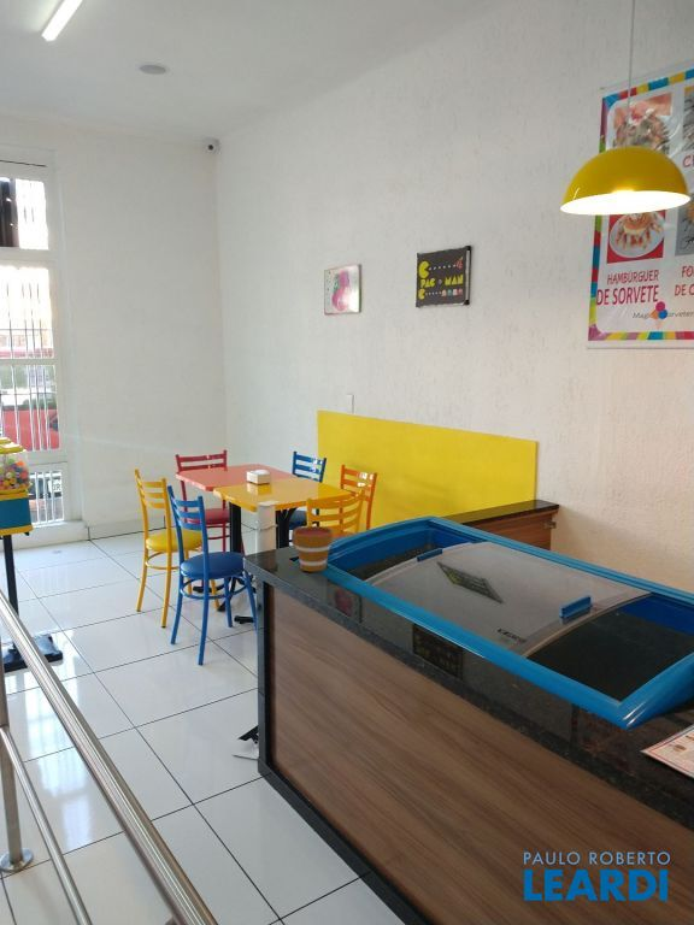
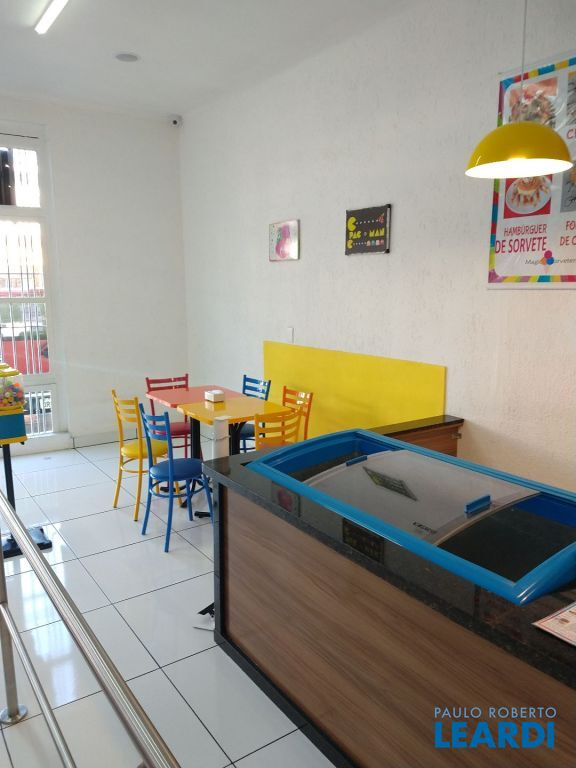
- cup [290,525,334,572]
